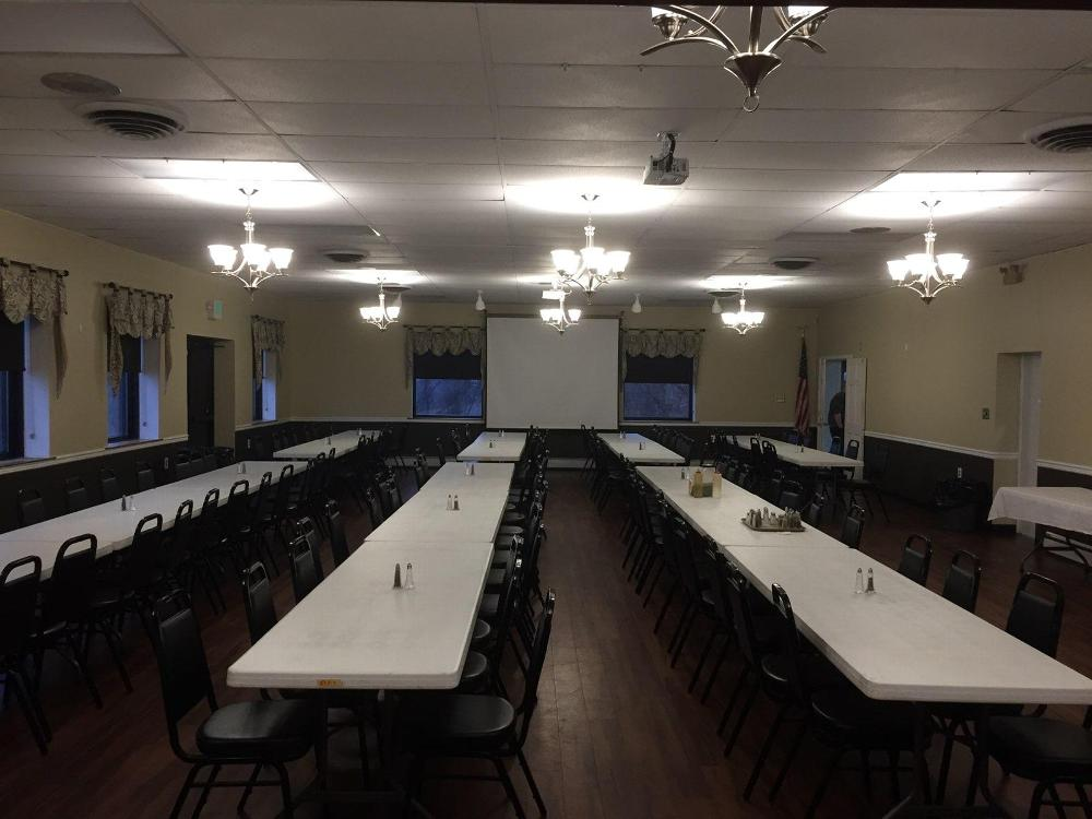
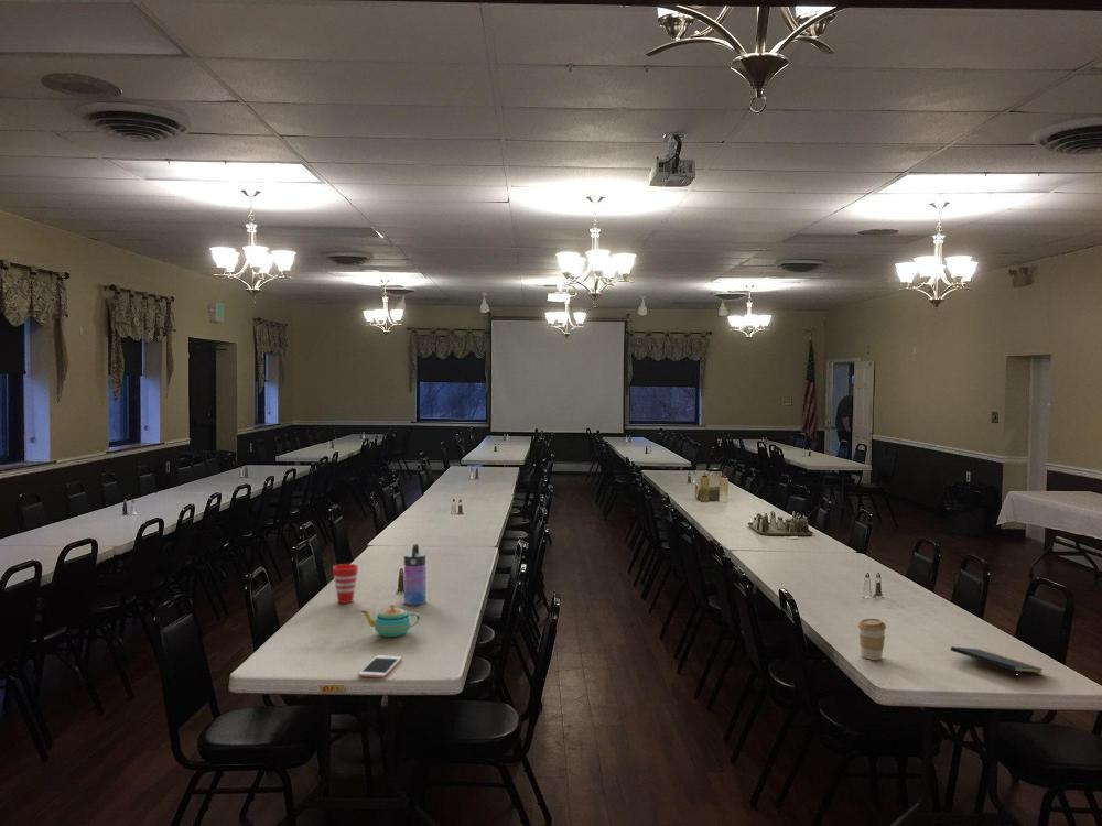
+ teapot [360,604,421,638]
+ cell phone [357,654,403,678]
+ notepad [950,645,1045,682]
+ cup [332,563,359,605]
+ water bottle [403,543,428,606]
+ coffee cup [856,618,887,661]
